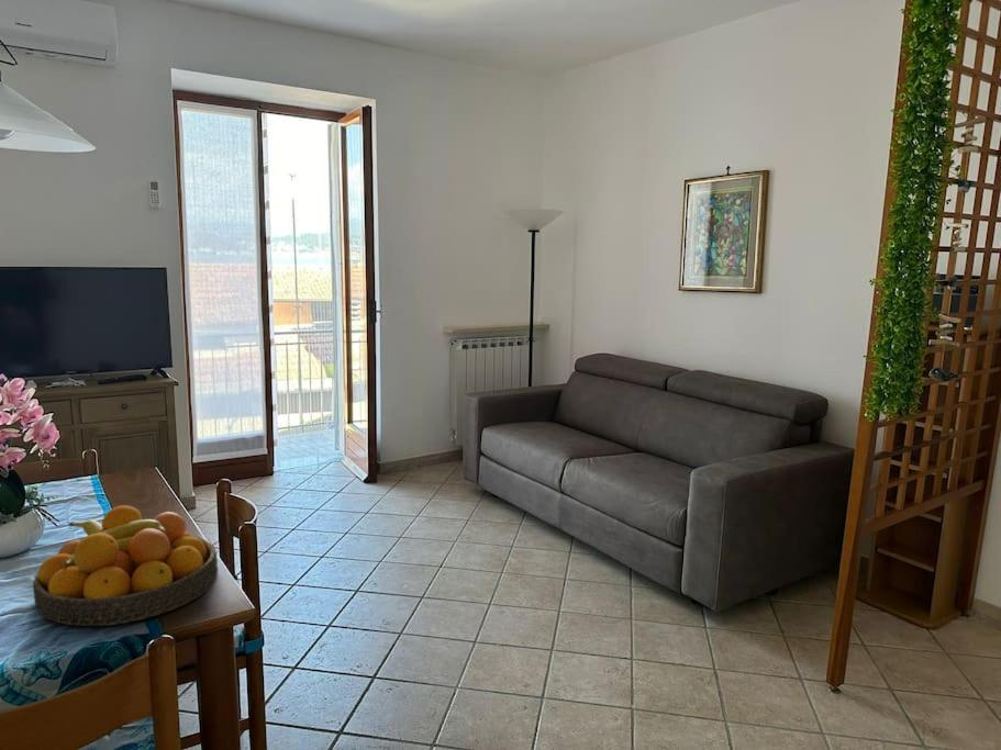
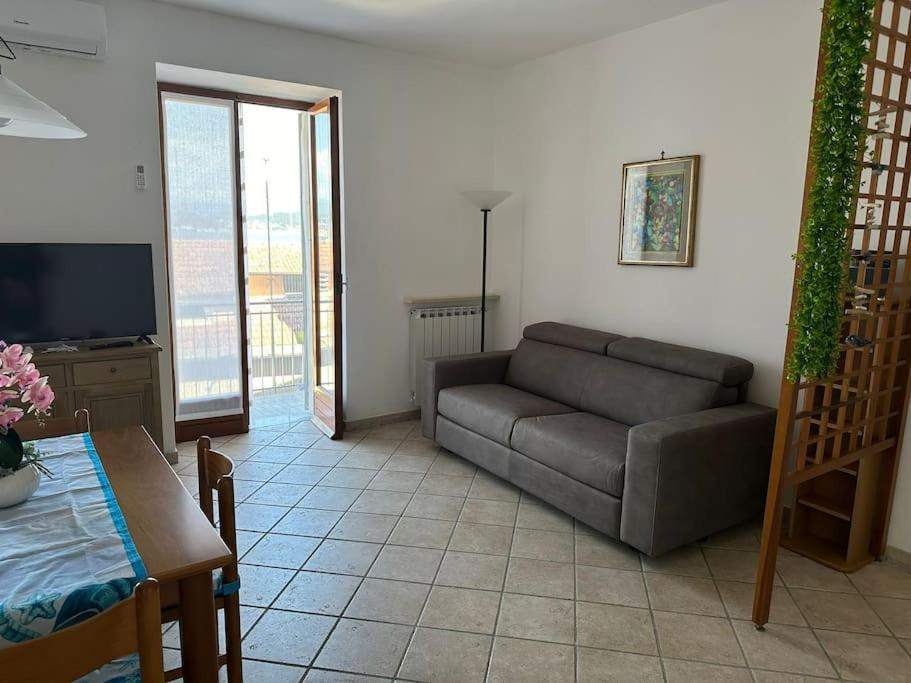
- fruit bowl [32,504,219,627]
